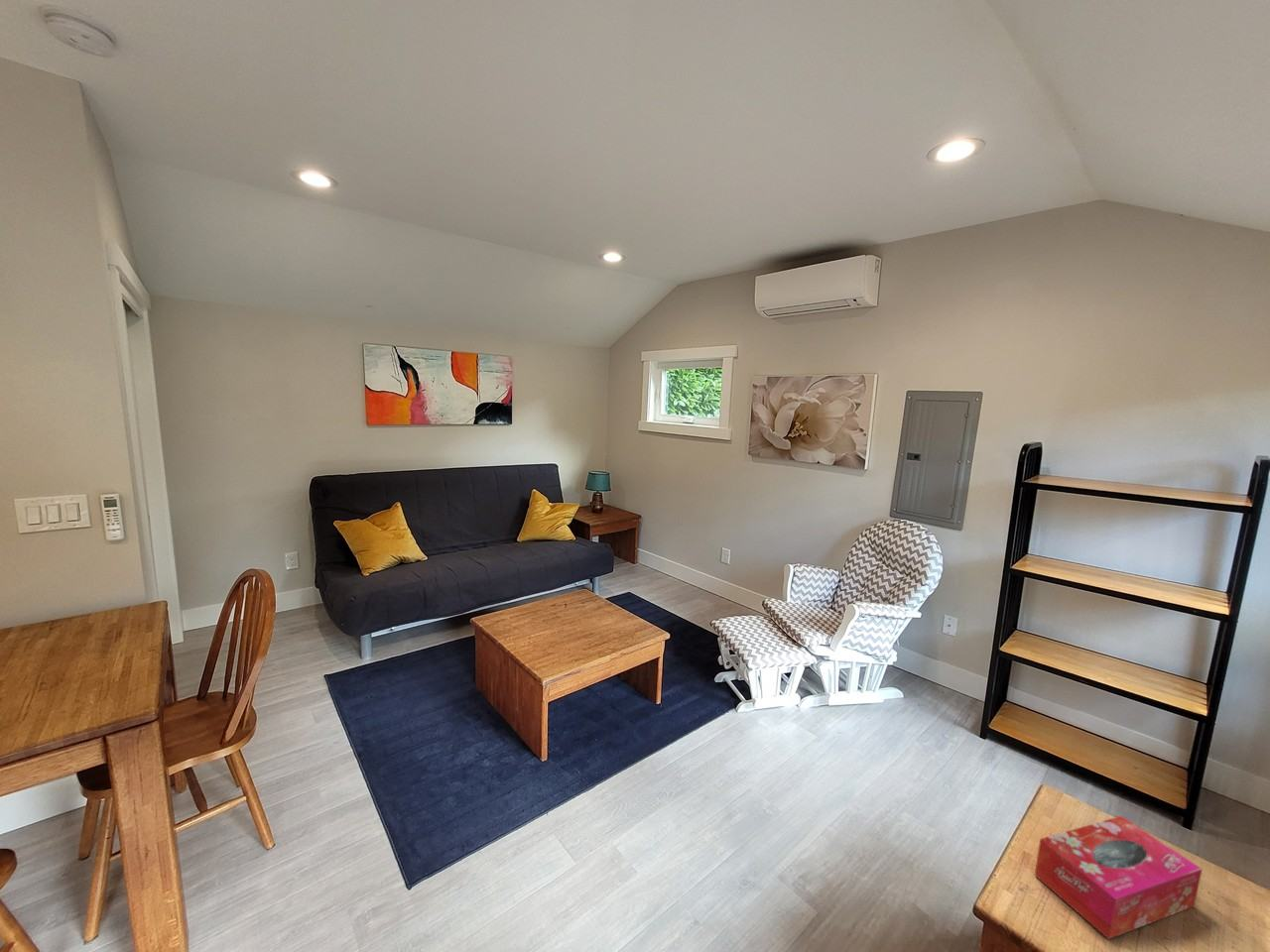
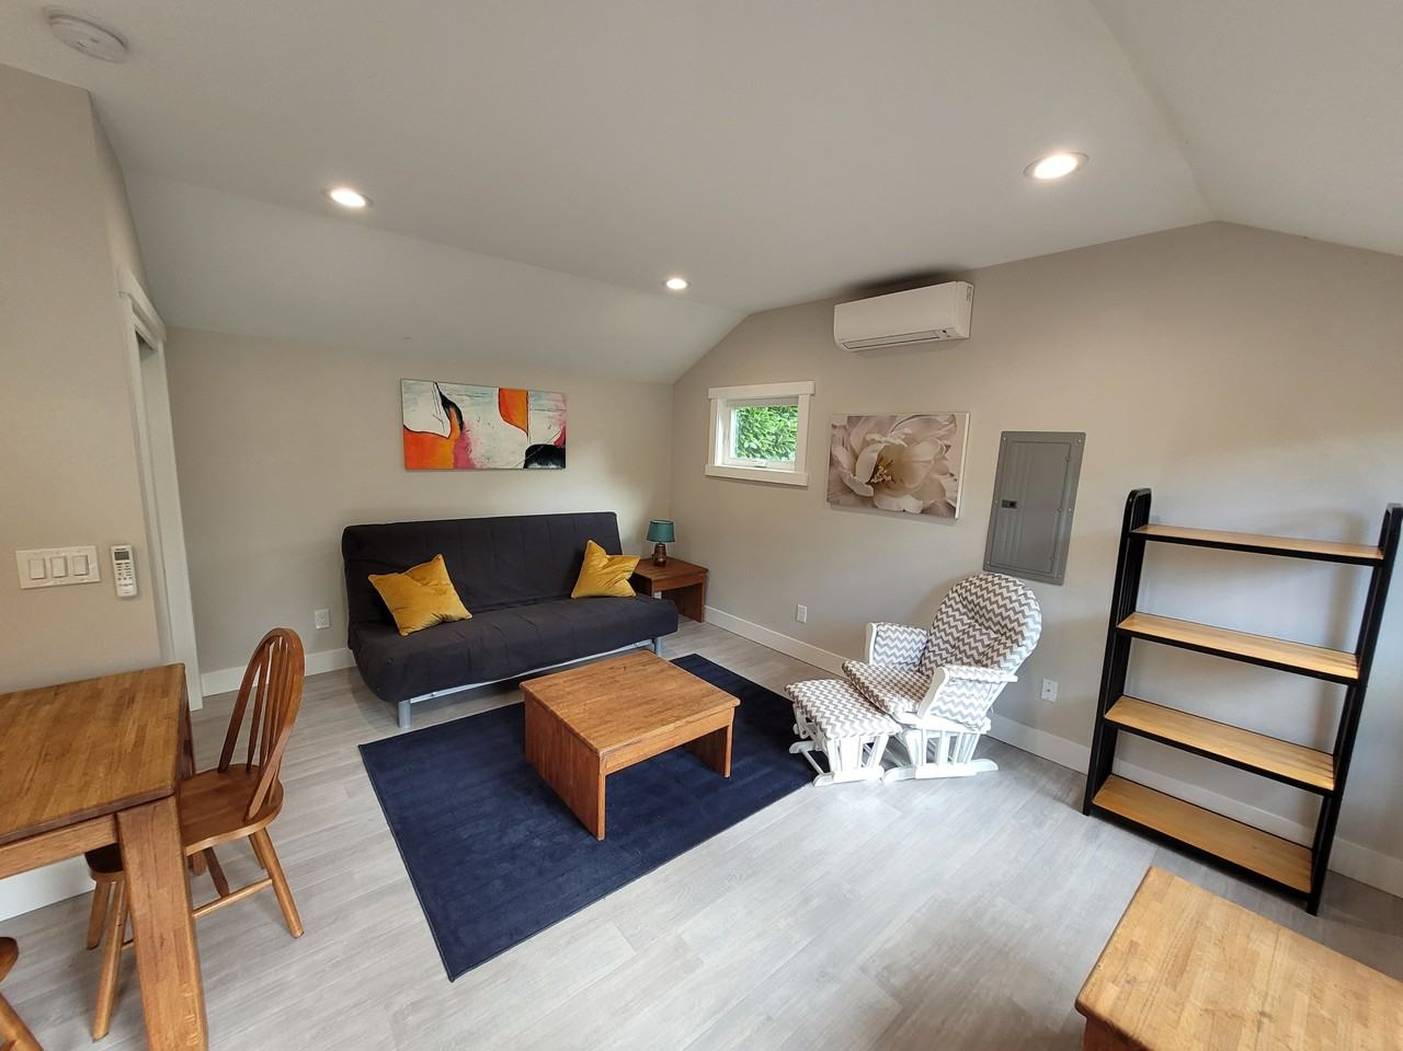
- tissue box [1034,815,1204,940]
